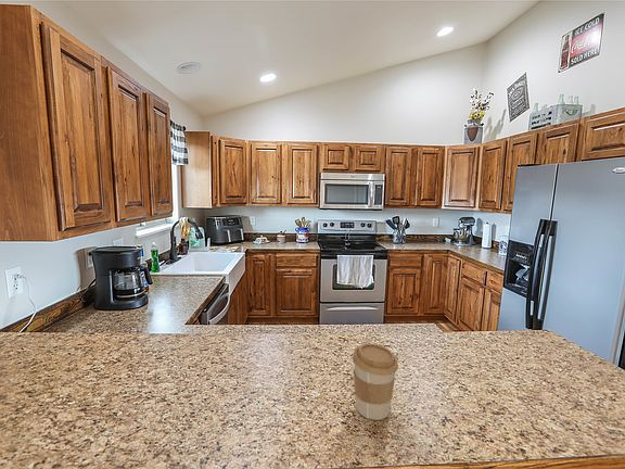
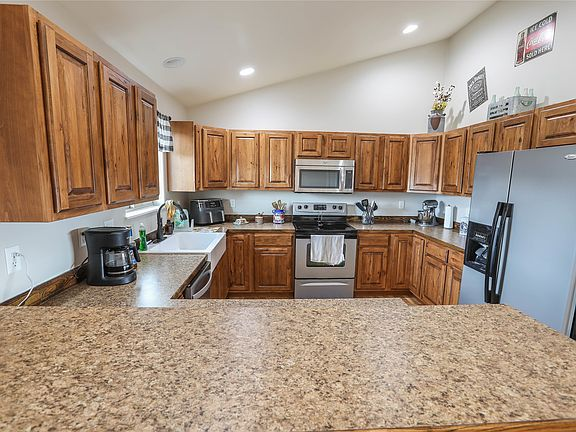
- coffee cup [352,342,399,421]
